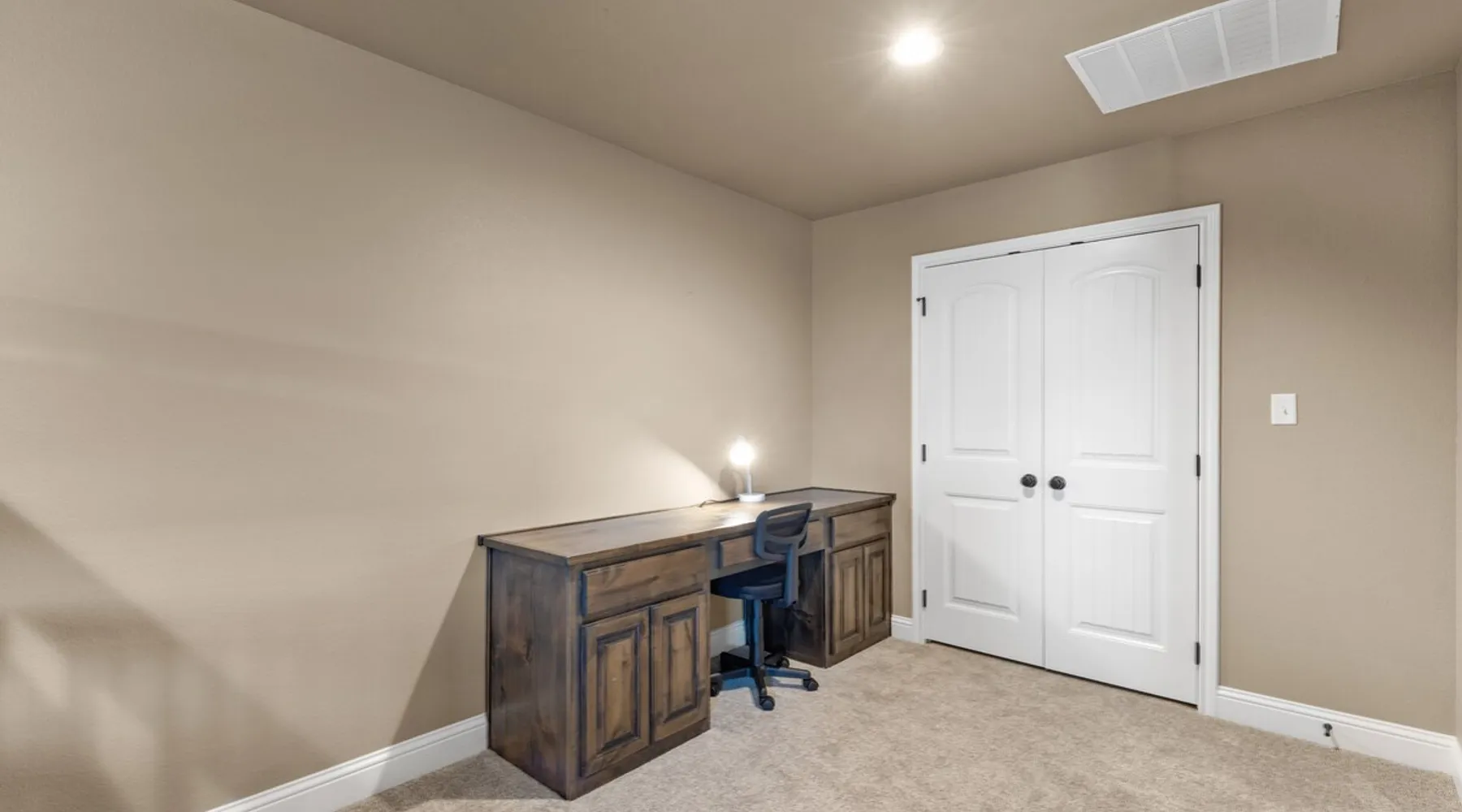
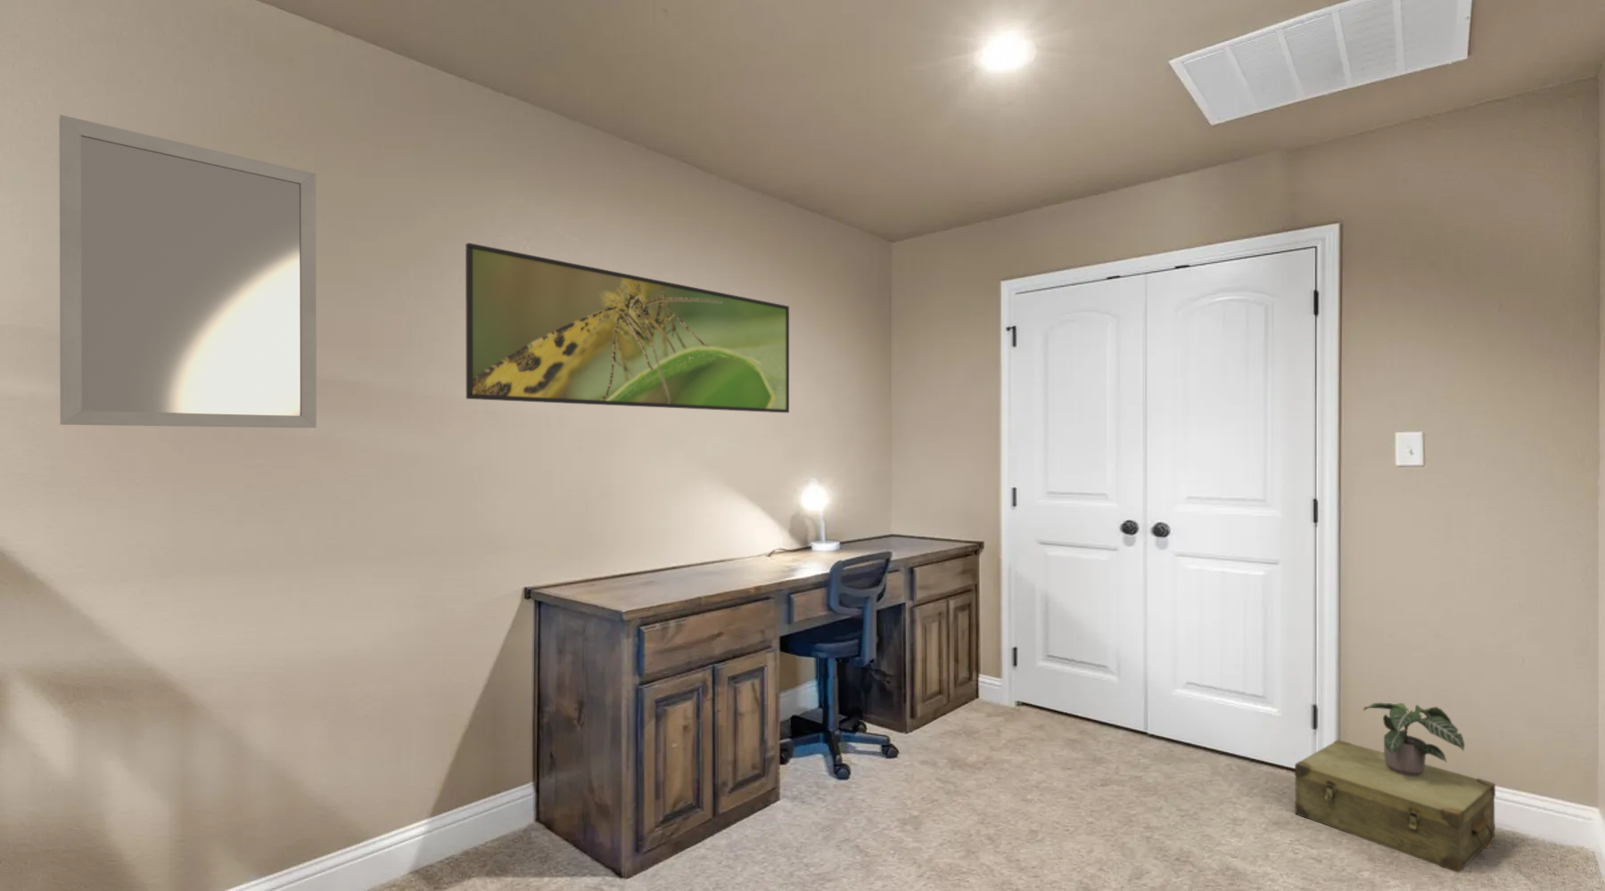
+ storage box [1294,738,1496,875]
+ potted plant [1362,702,1466,776]
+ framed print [464,243,790,414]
+ home mirror [58,114,317,429]
